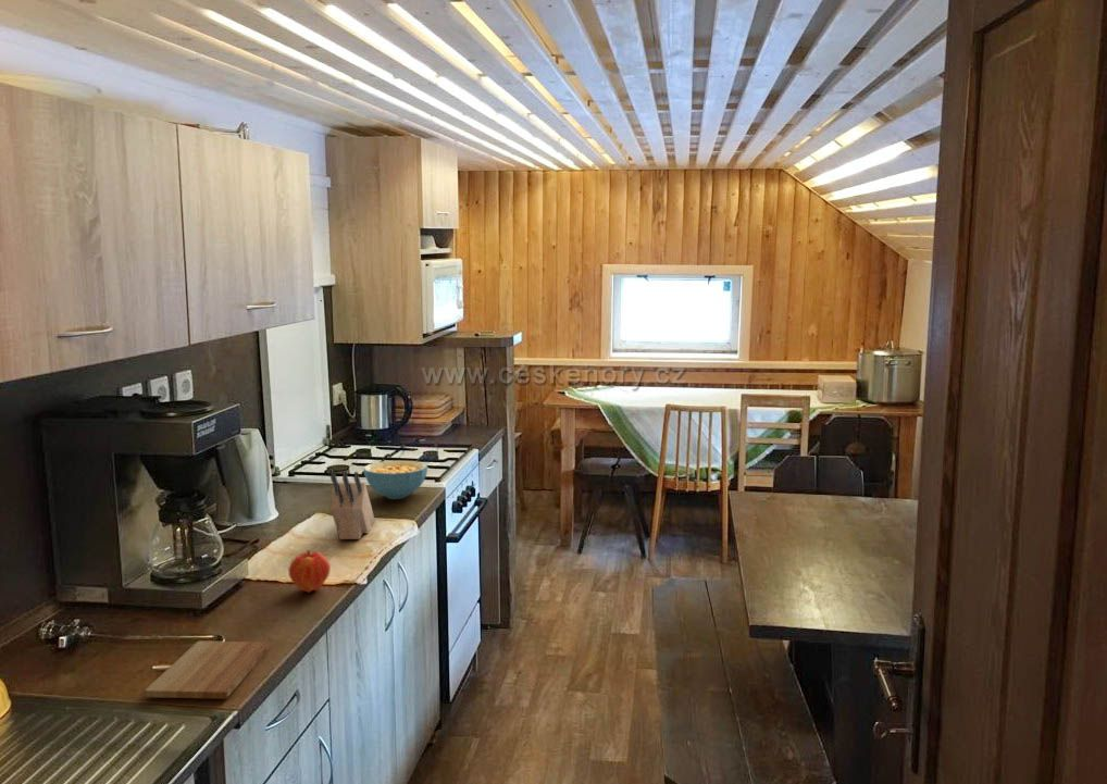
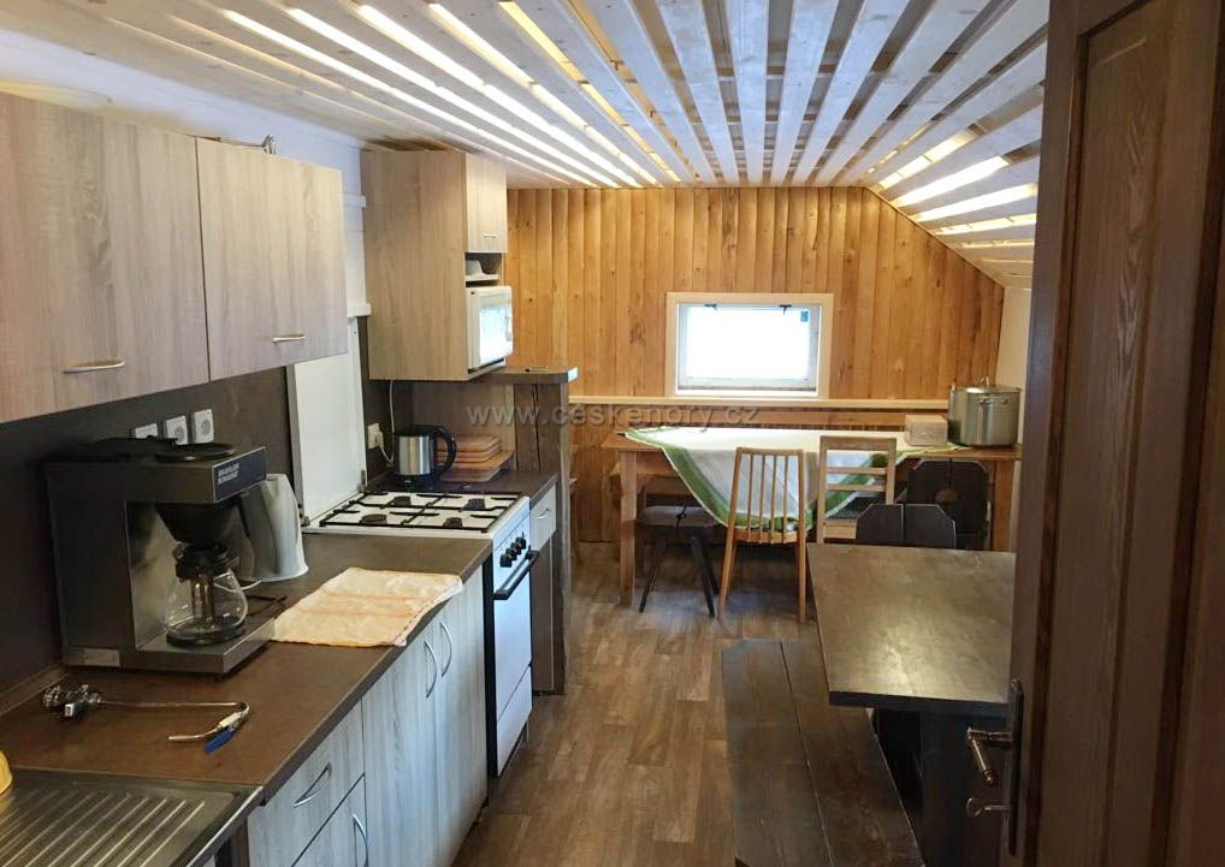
- cereal bowl [362,459,428,500]
- fruit [287,548,332,594]
- cutting board [144,639,271,700]
- knife block [329,470,375,540]
